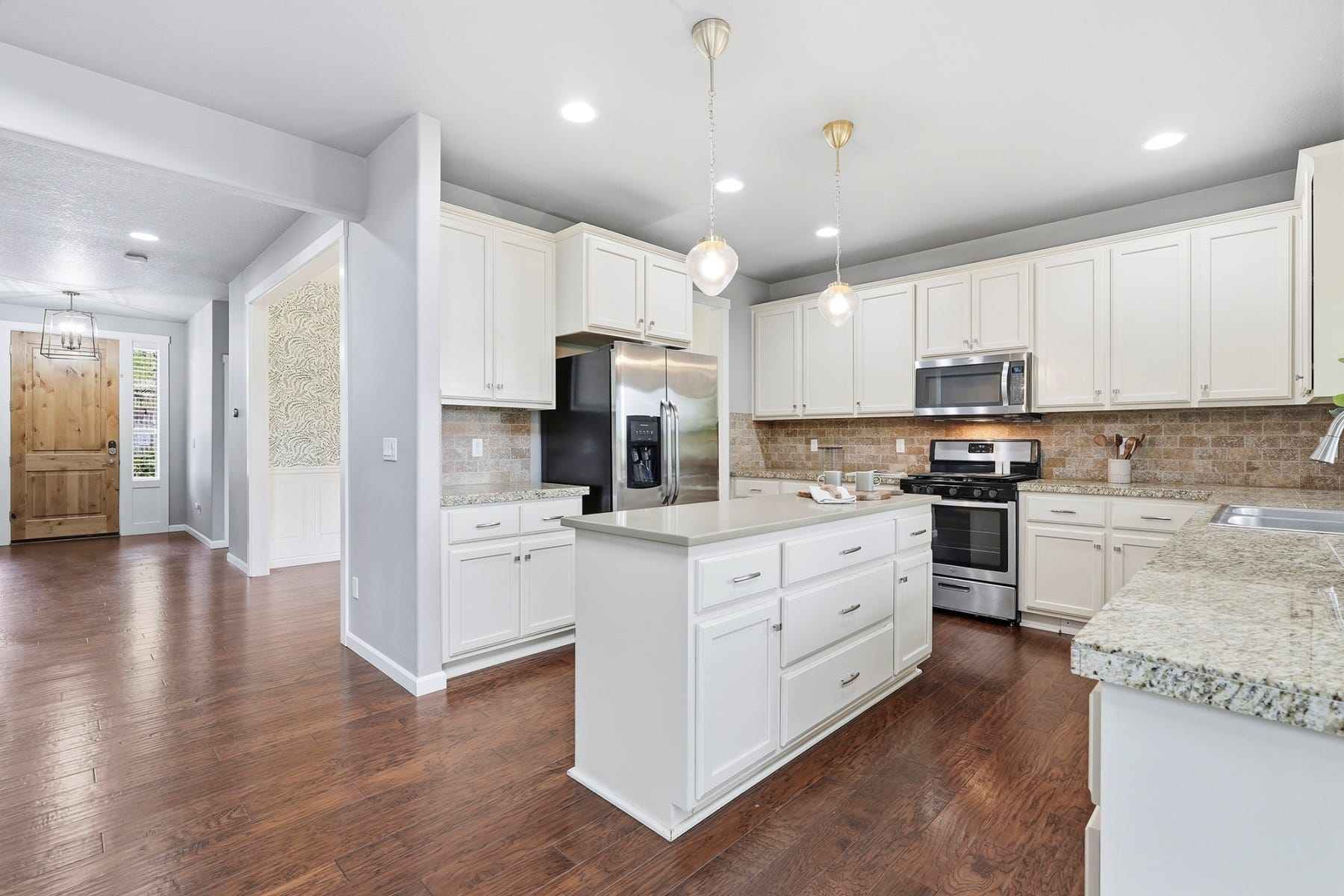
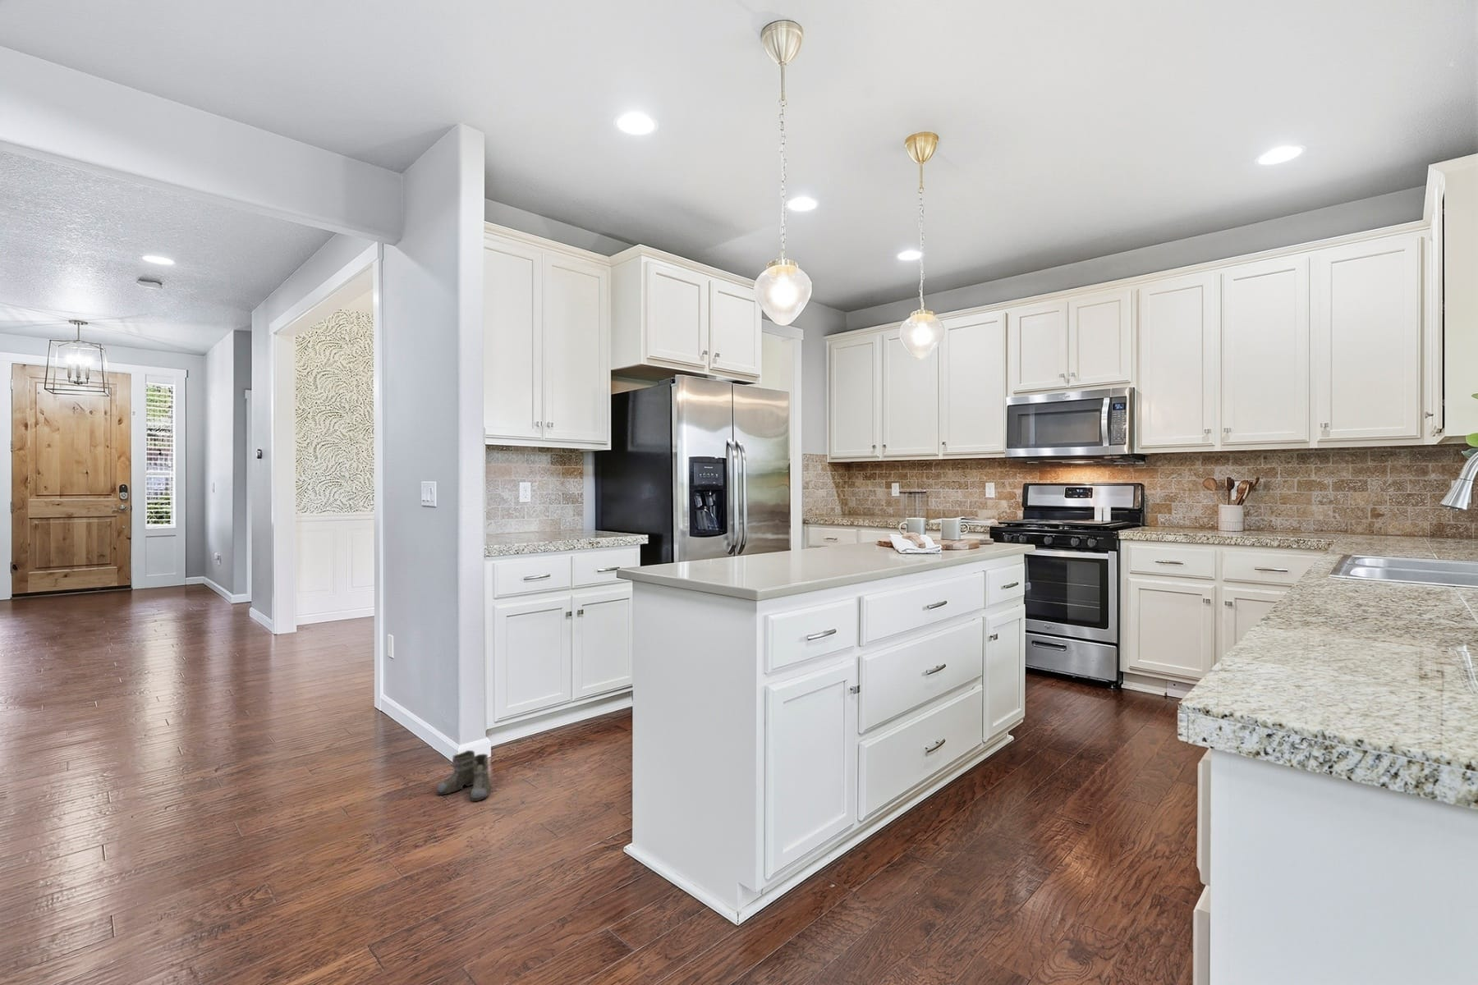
+ boots [435,750,495,801]
